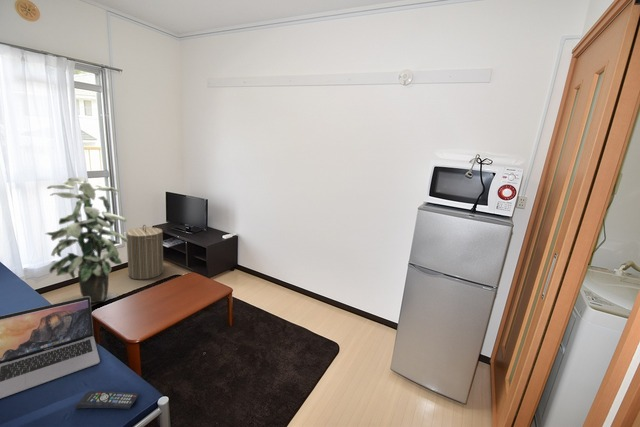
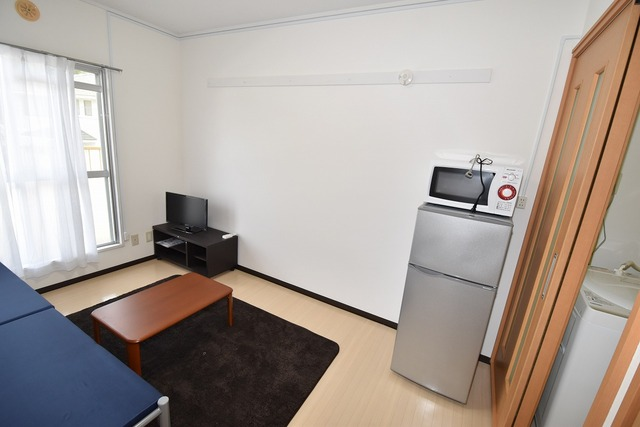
- remote control [74,390,139,410]
- laundry hamper [125,223,164,280]
- laptop [0,297,101,399]
- indoor plant [45,176,127,304]
